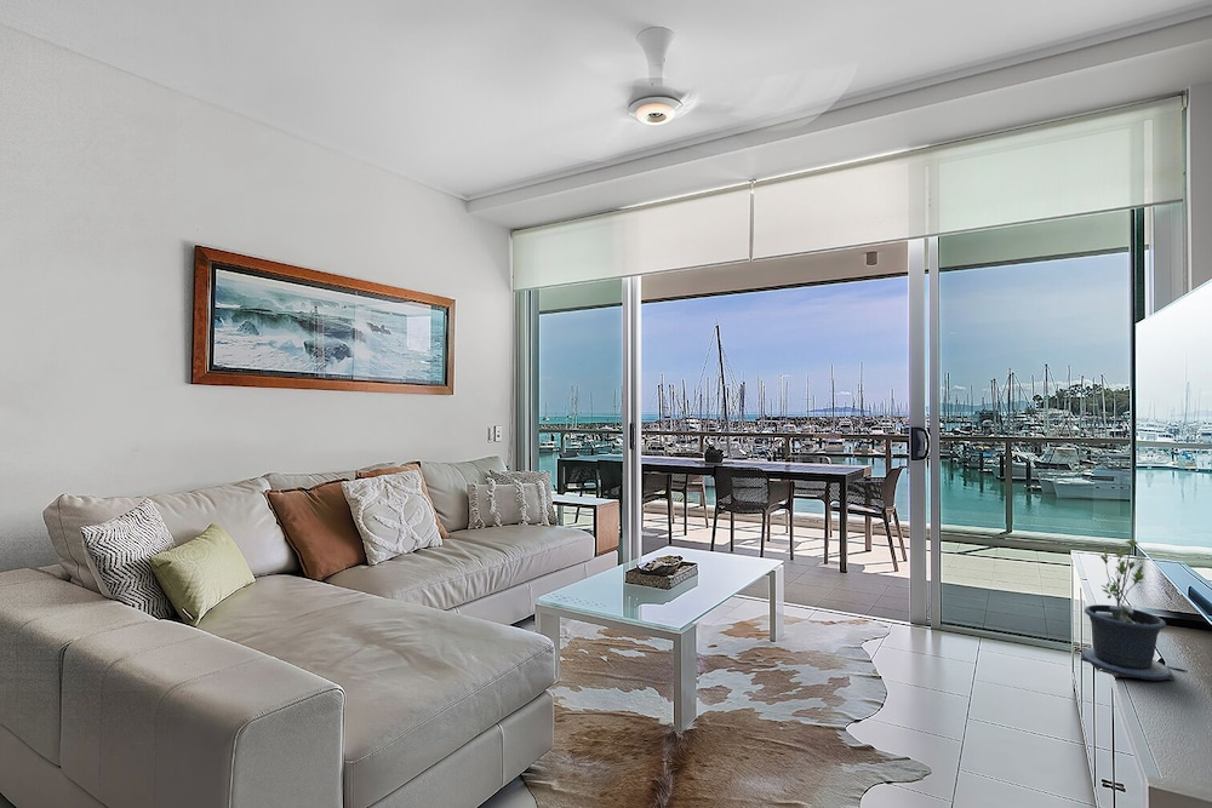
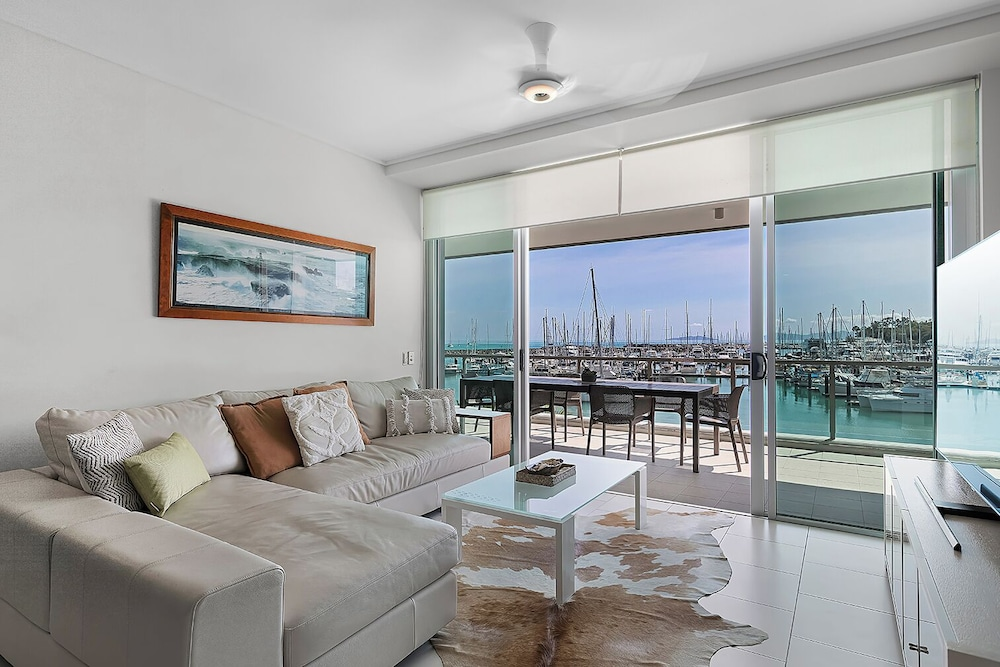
- potted plant [1080,538,1187,682]
